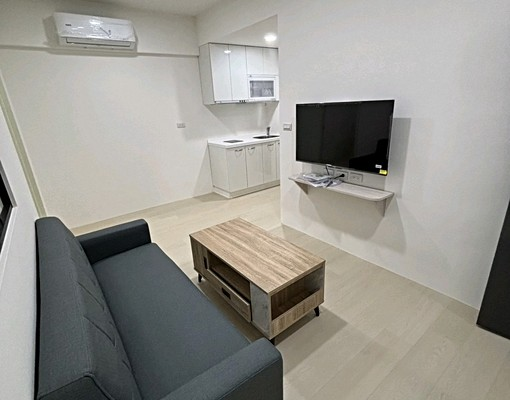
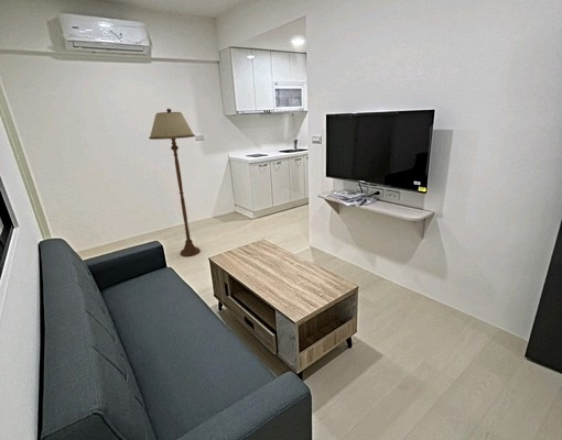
+ floor lamp [148,108,202,257]
